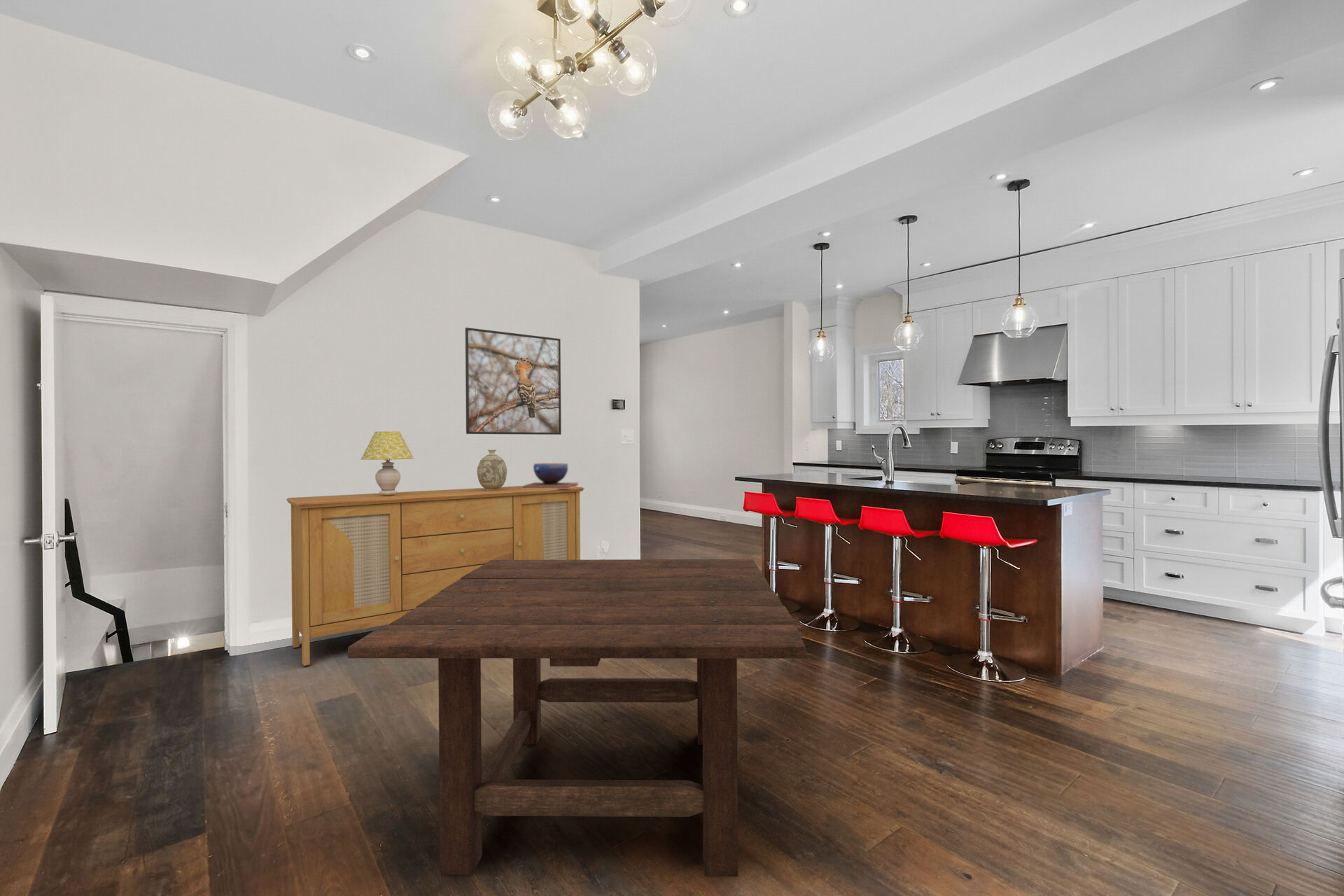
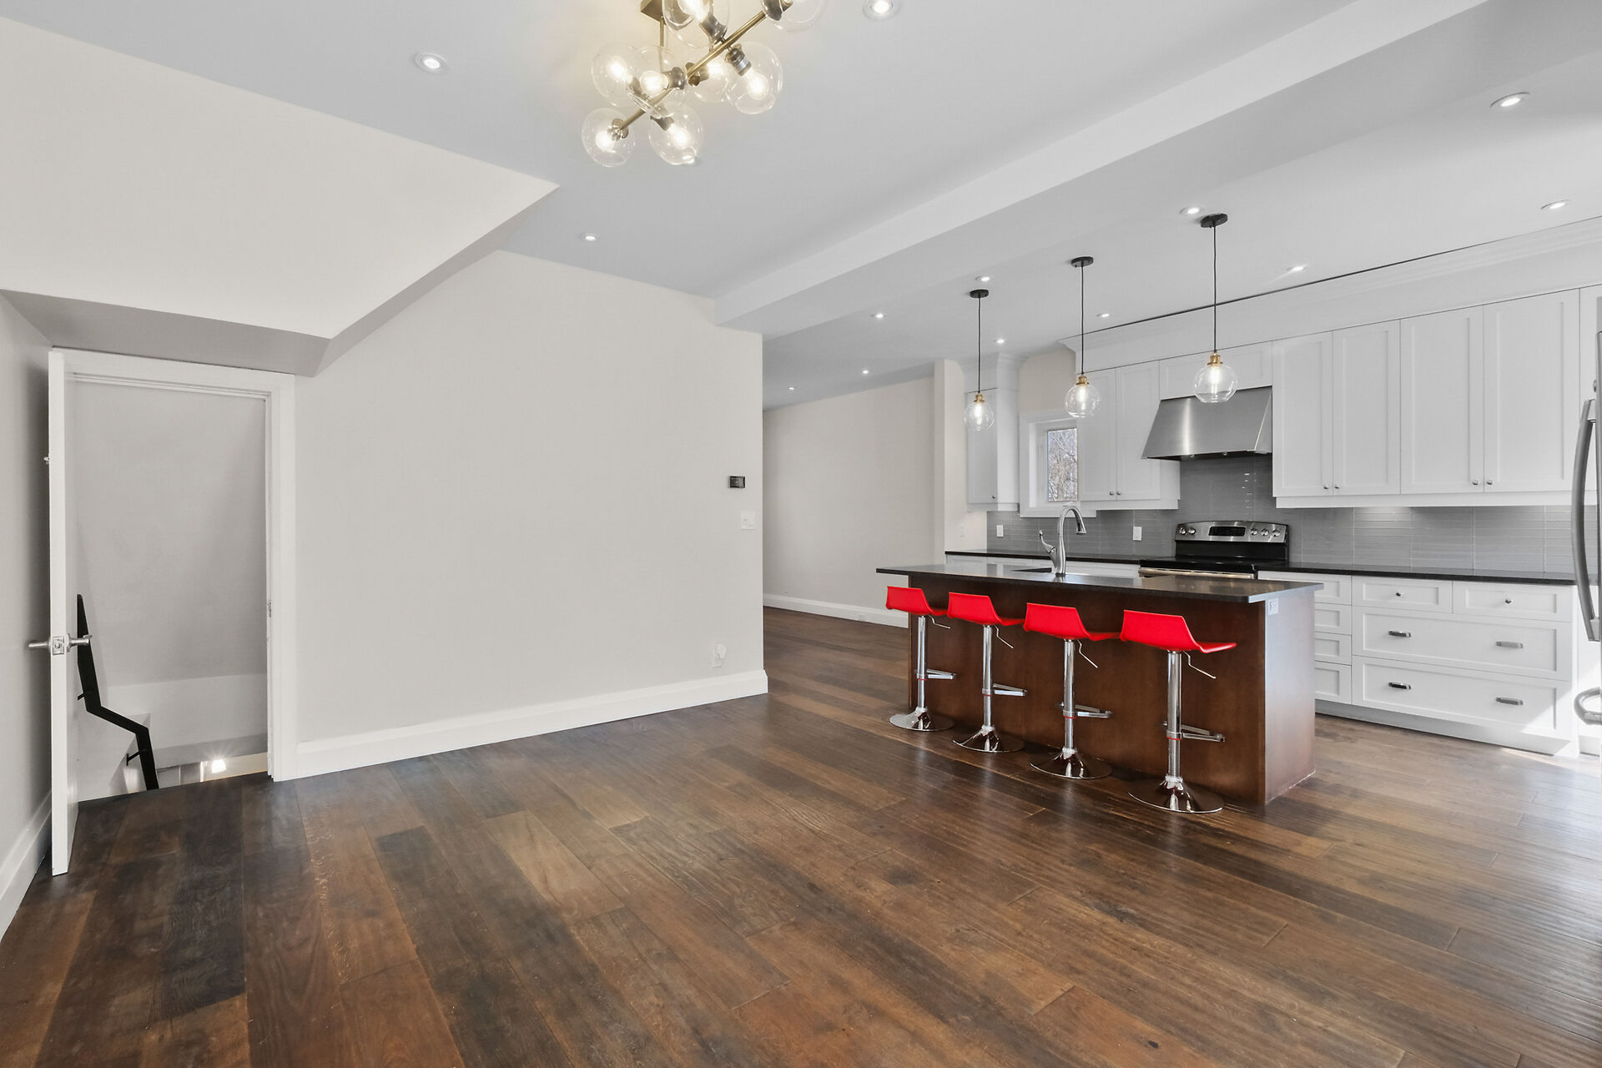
- decorative vase [477,449,507,491]
- decorative bowl [521,462,579,489]
- sideboard [286,485,584,666]
- table lamp [360,430,414,496]
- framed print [465,327,562,435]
- dining table [347,559,809,877]
